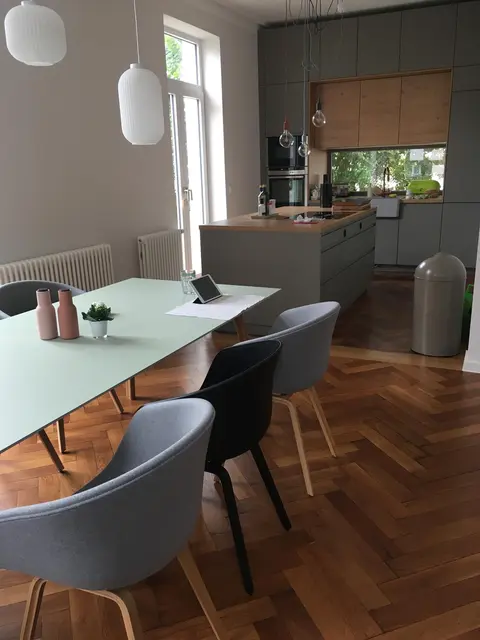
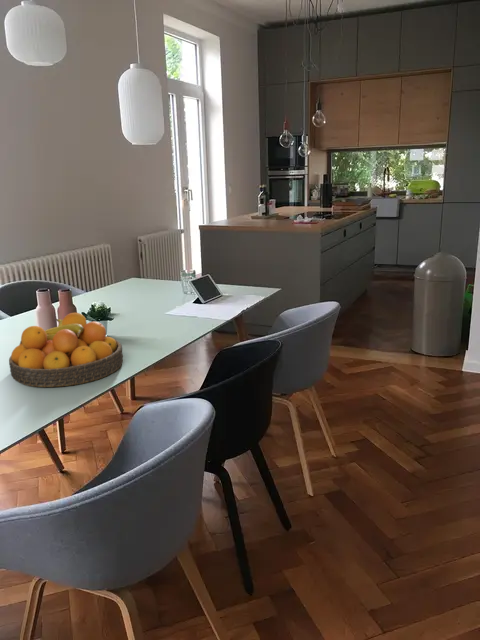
+ fruit bowl [8,312,124,388]
